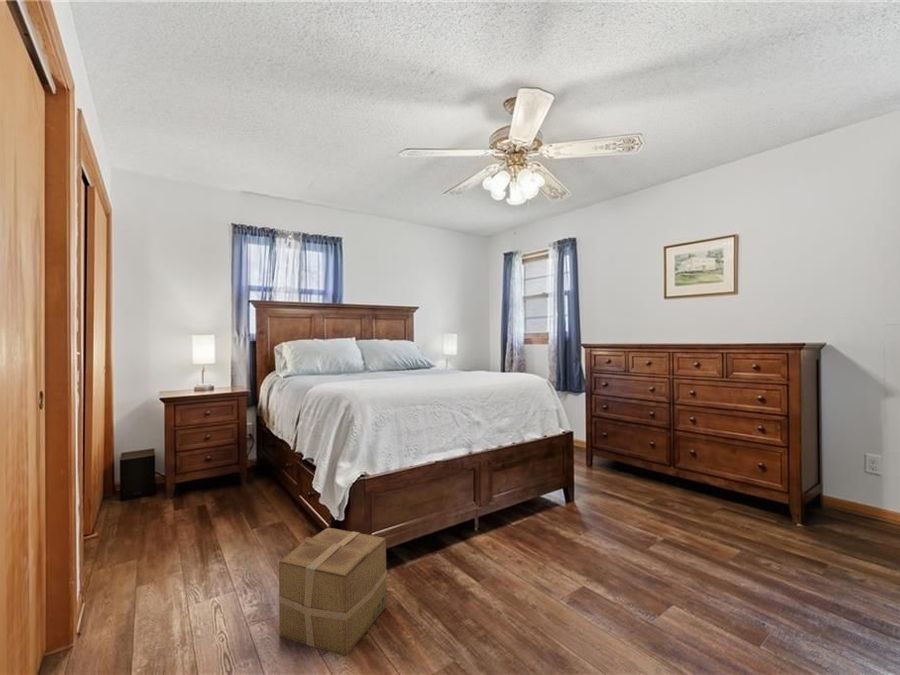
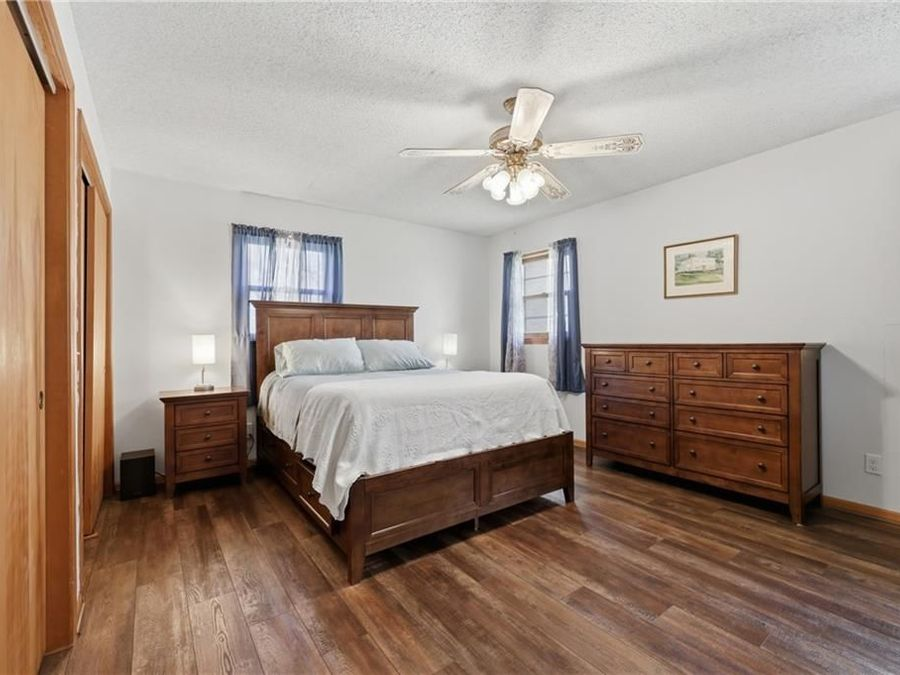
- cardboard box [278,527,388,657]
